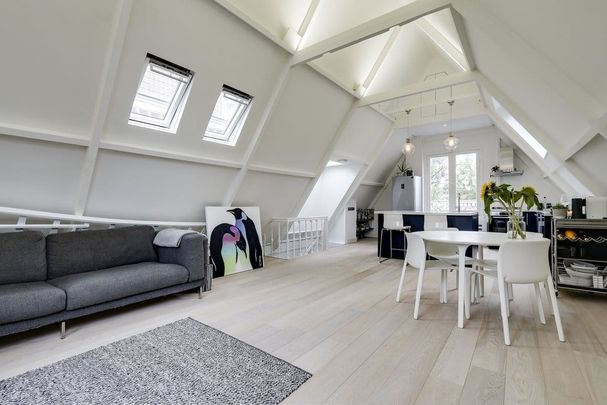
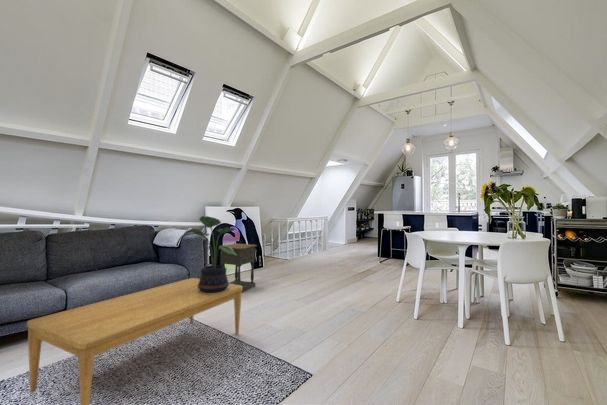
+ coffee table [26,277,243,405]
+ potted plant [183,215,238,293]
+ nightstand [220,243,258,294]
